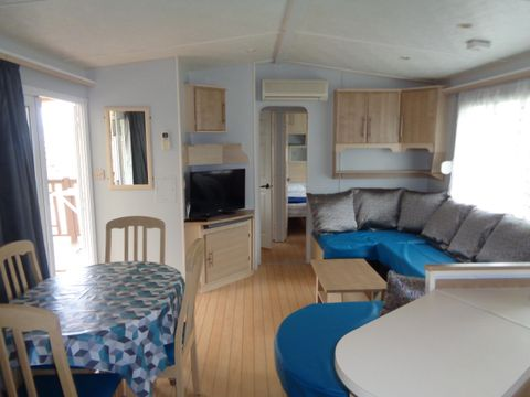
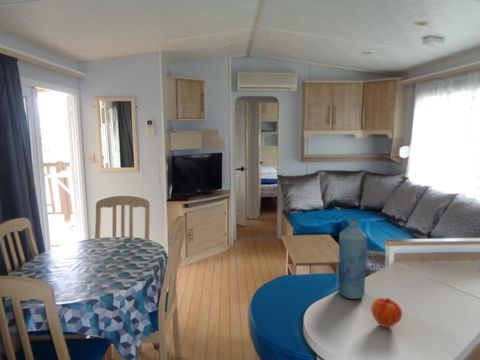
+ fruit [370,297,403,329]
+ bottle [337,217,368,300]
